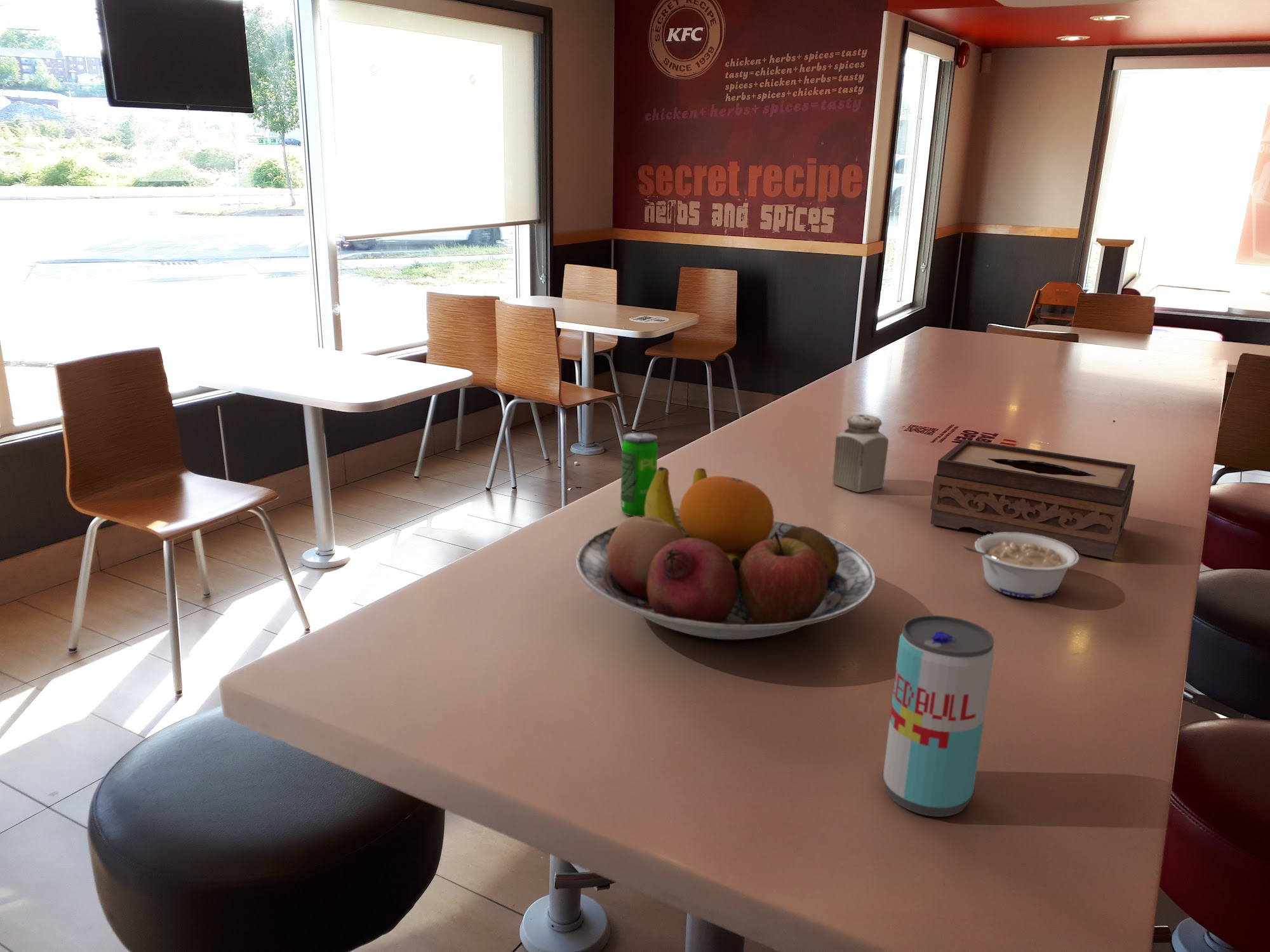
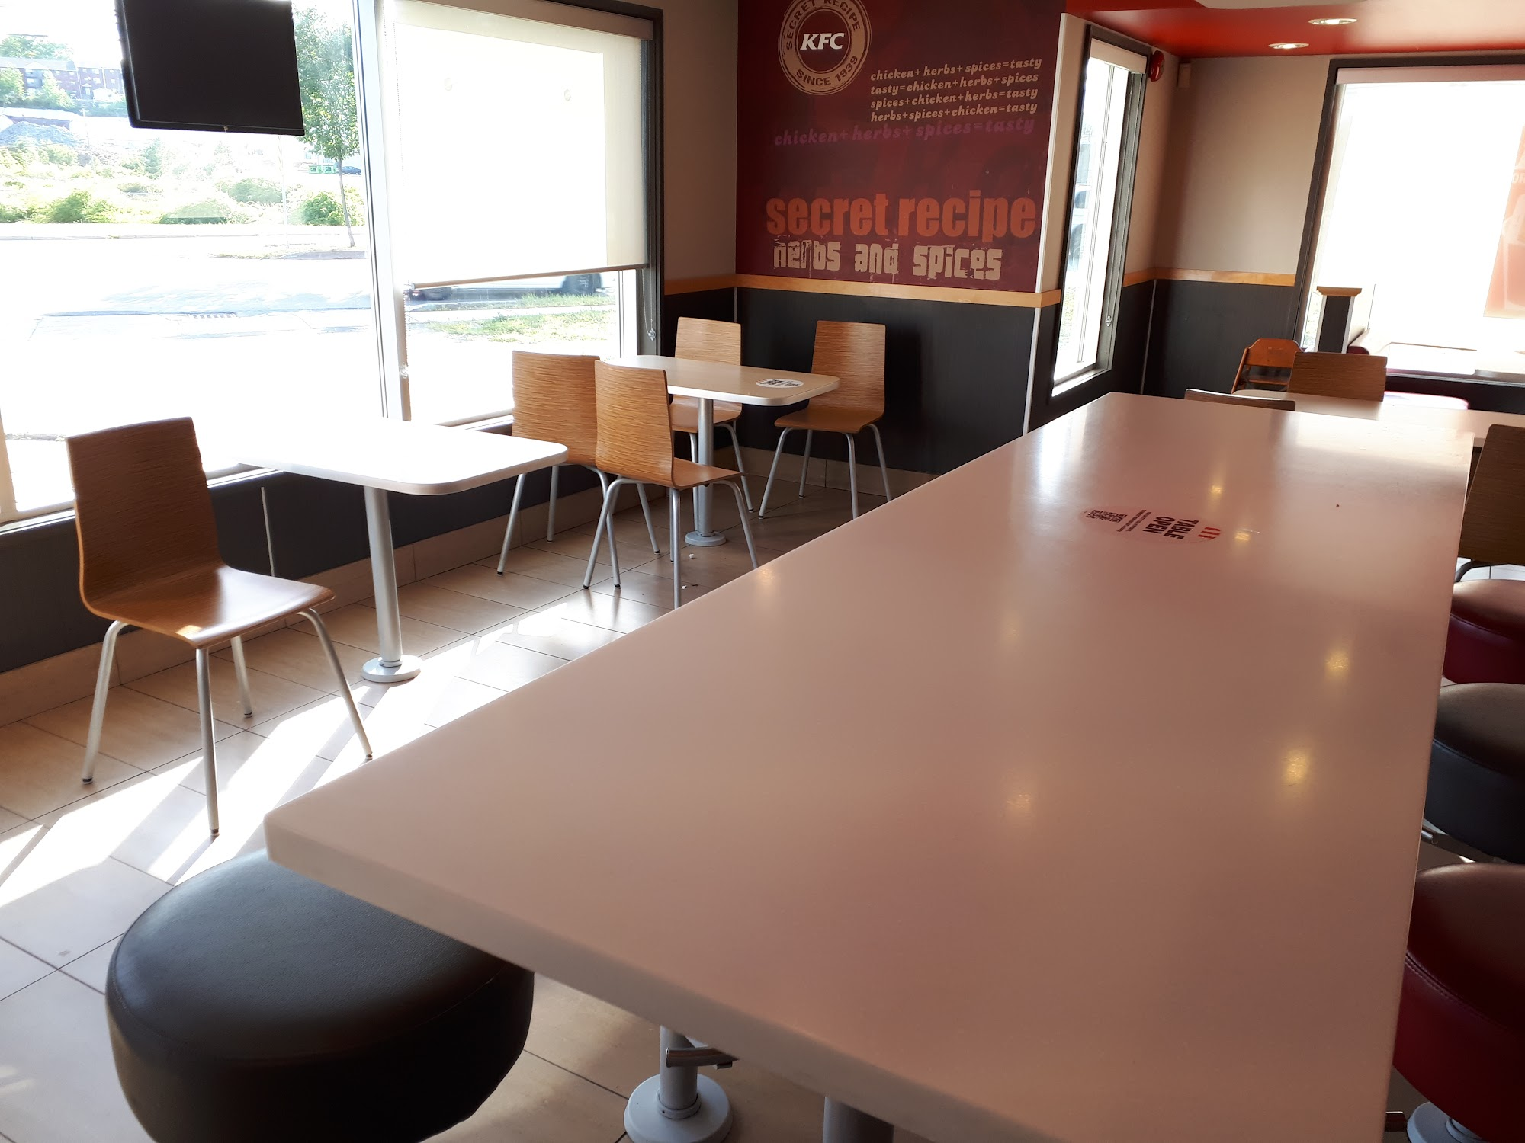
- tissue box [930,439,1136,560]
- fruit bowl [575,466,876,640]
- salt shaker [832,414,889,493]
- beverage can [881,614,995,817]
- legume [962,532,1080,598]
- beverage can [620,432,658,517]
